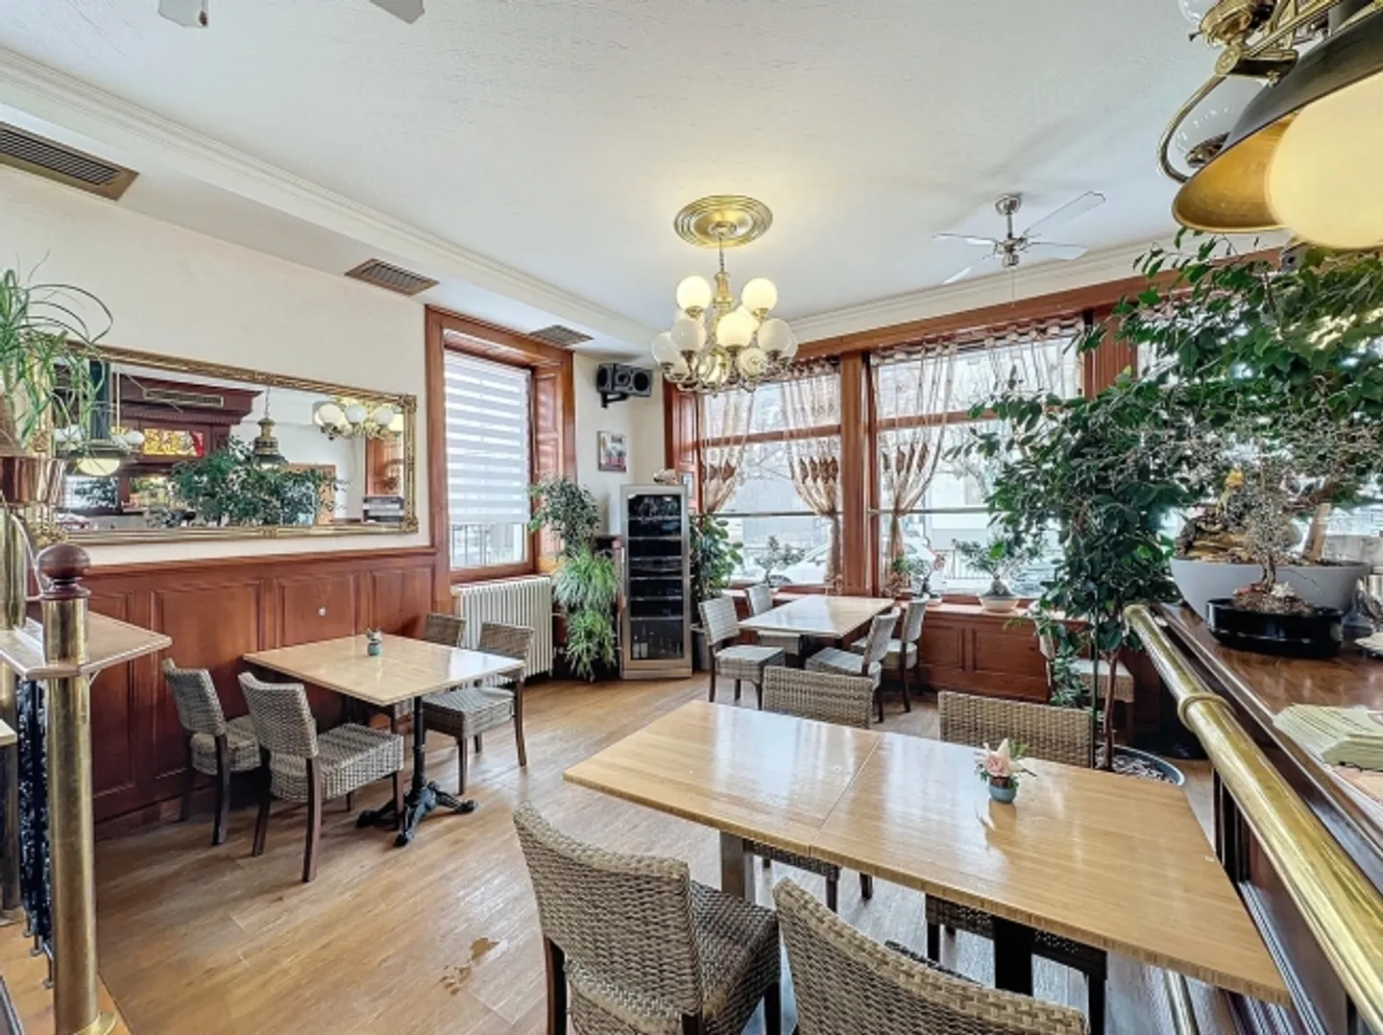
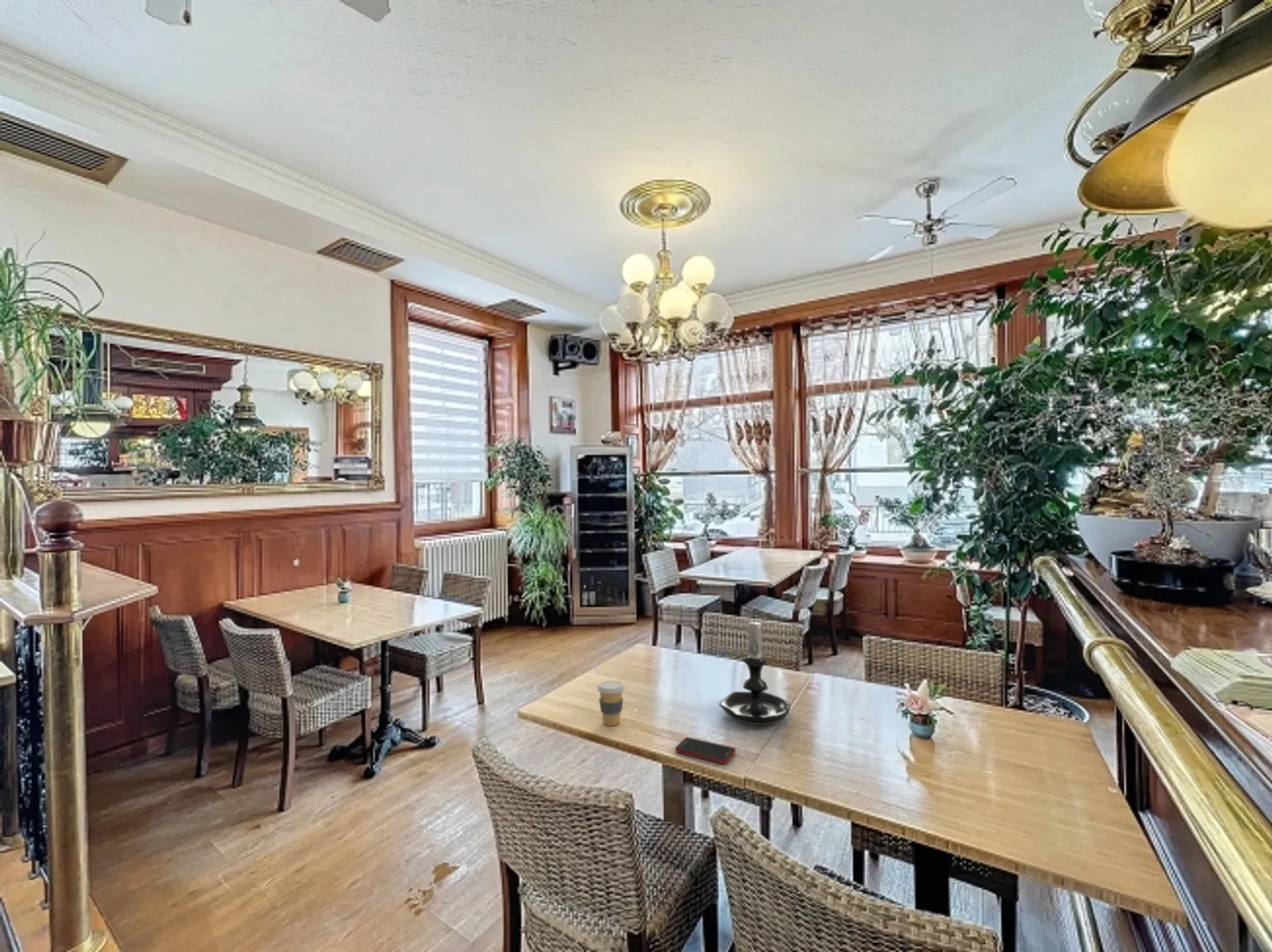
+ candle holder [718,615,791,726]
+ coffee cup [596,680,626,727]
+ cell phone [674,737,737,764]
